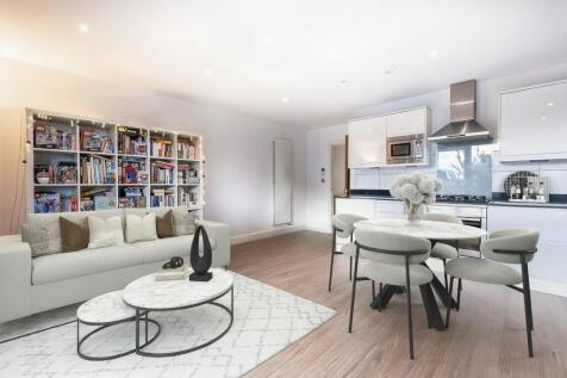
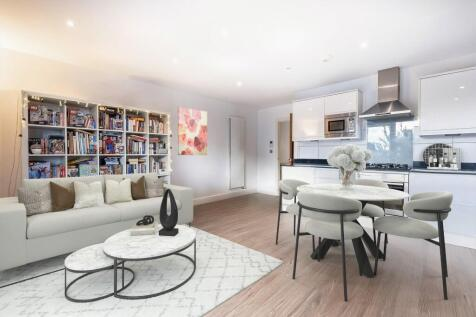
+ wall art [177,106,208,156]
